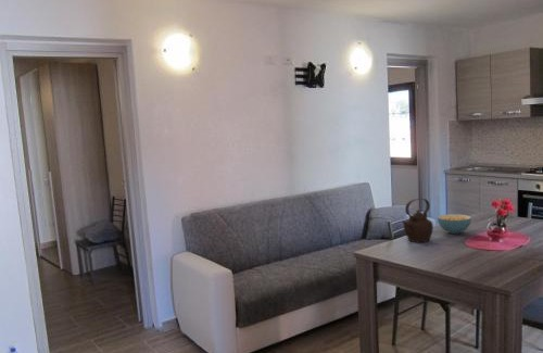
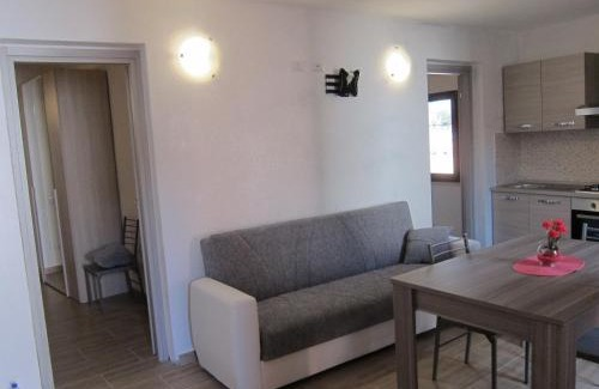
- cereal bowl [437,213,472,235]
- teapot [401,198,434,243]
